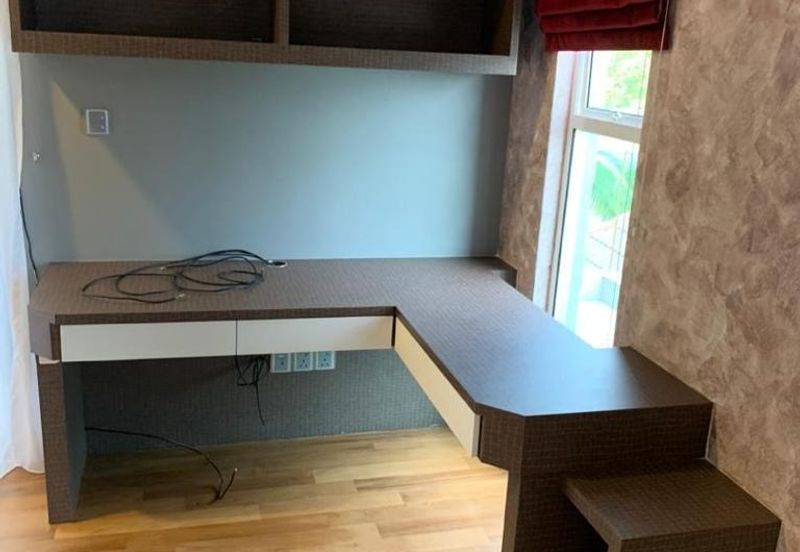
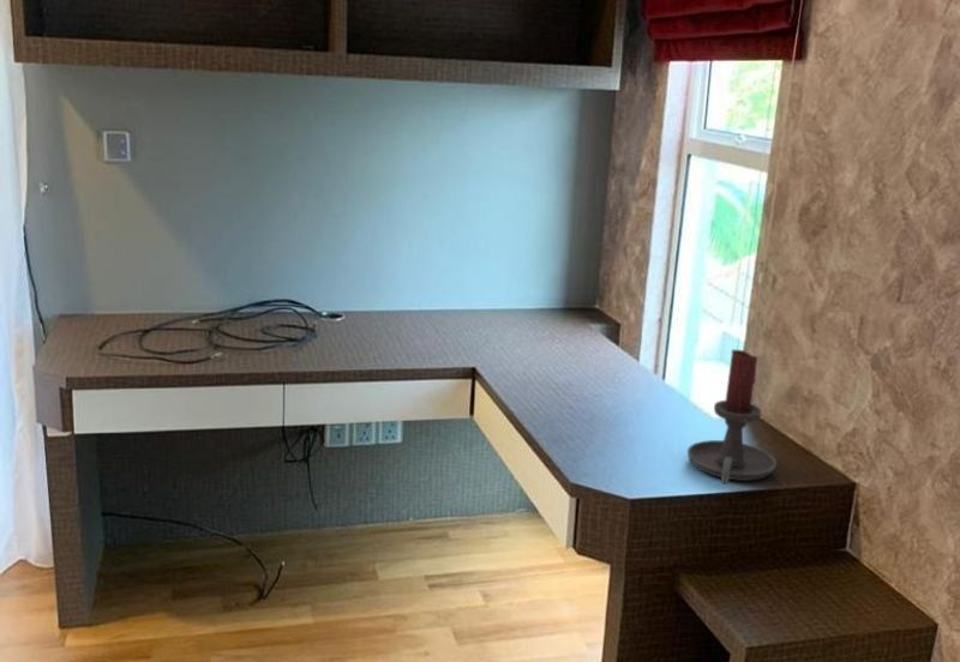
+ candle holder [686,348,778,486]
